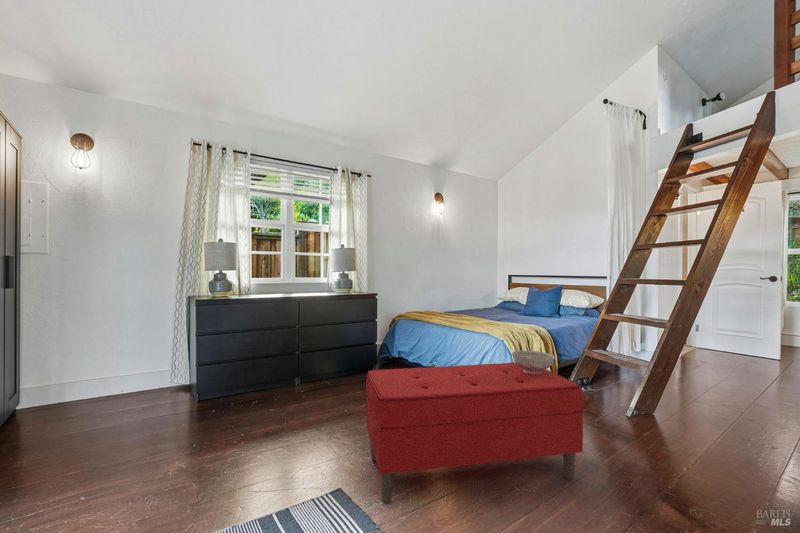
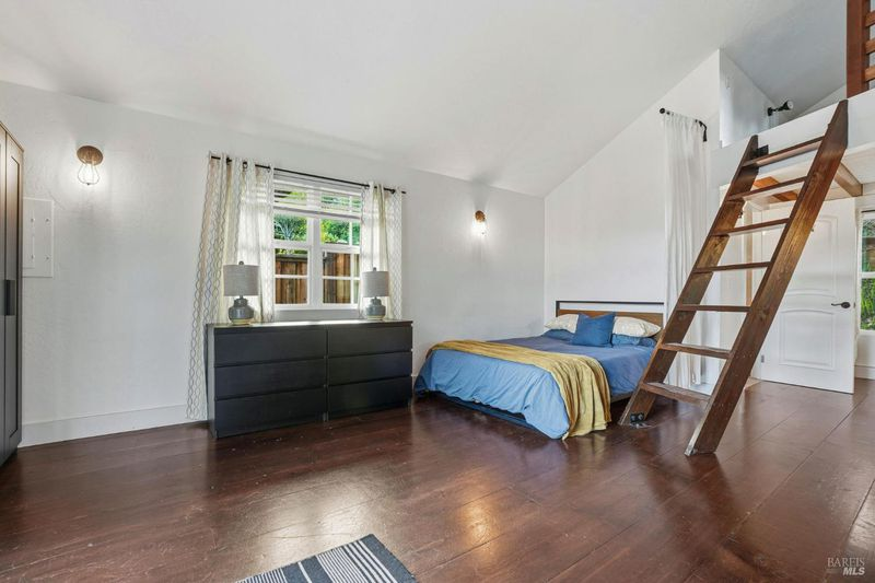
- decorative bowl [511,350,556,374]
- bench [365,362,584,505]
